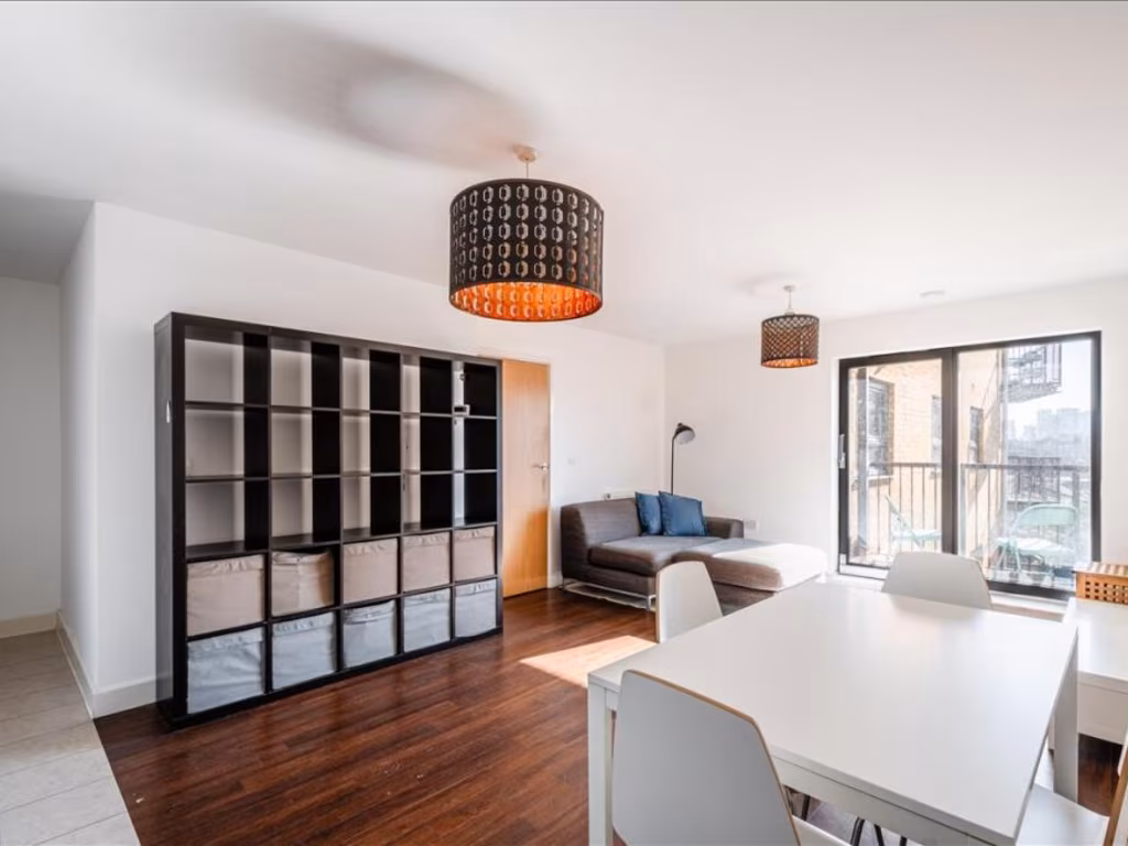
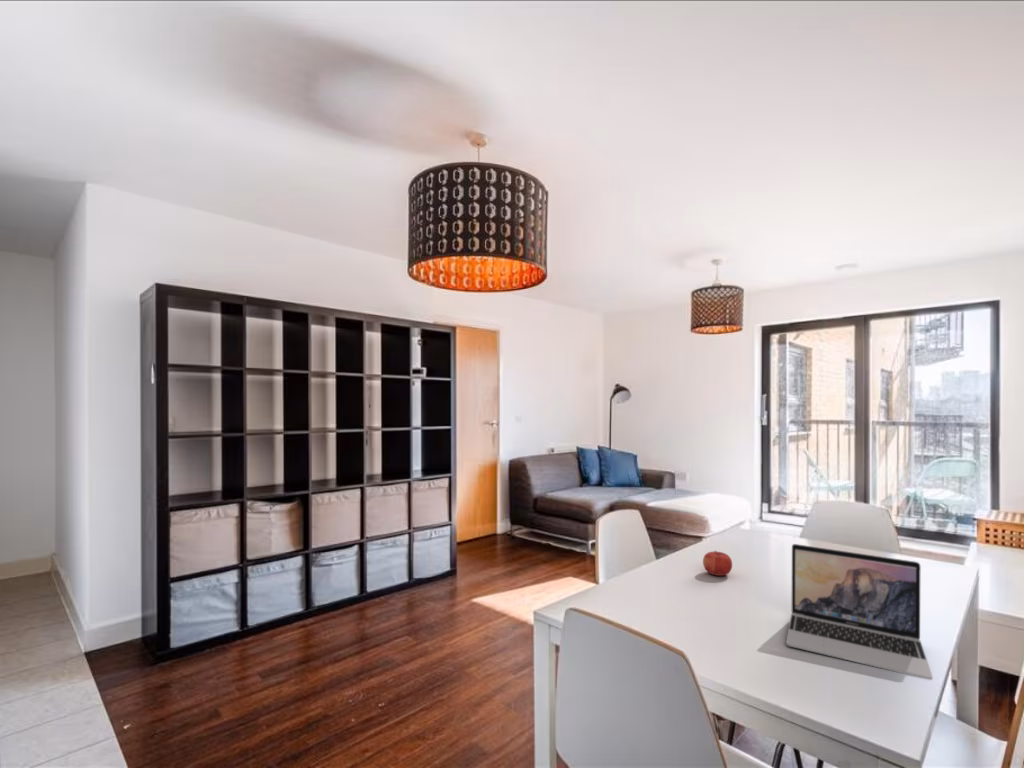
+ laptop [785,543,934,680]
+ fruit [702,550,733,577]
